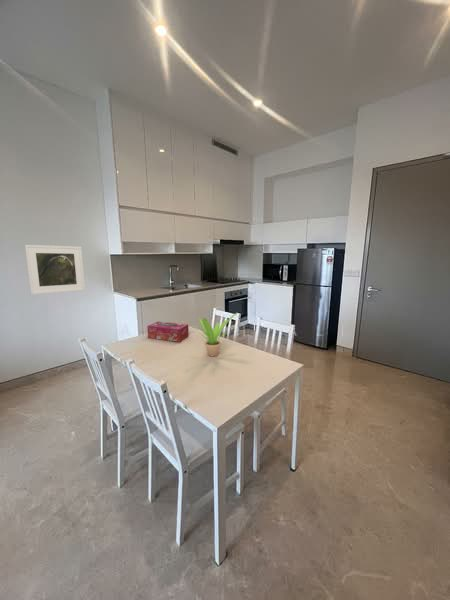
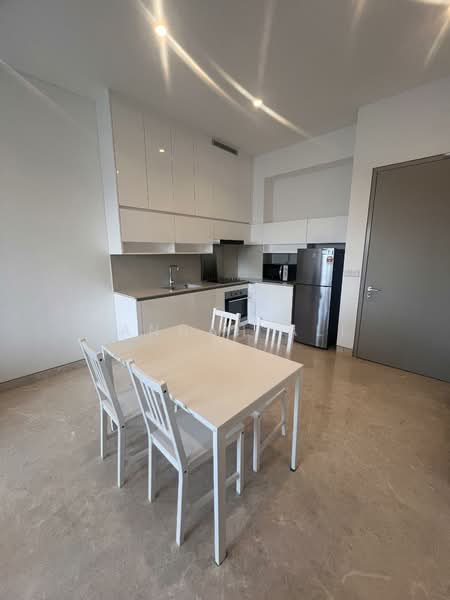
- potted plant [195,312,238,357]
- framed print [24,244,86,296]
- tissue box [146,320,190,343]
